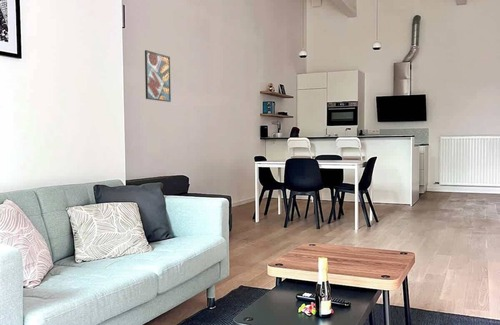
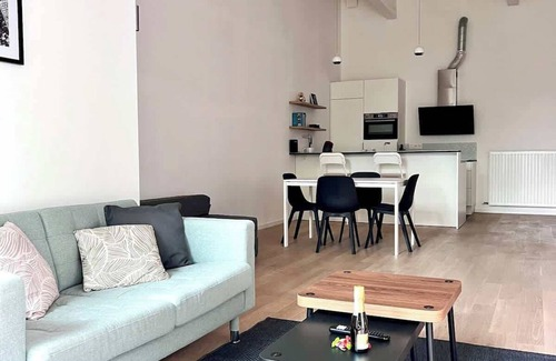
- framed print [144,49,172,103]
